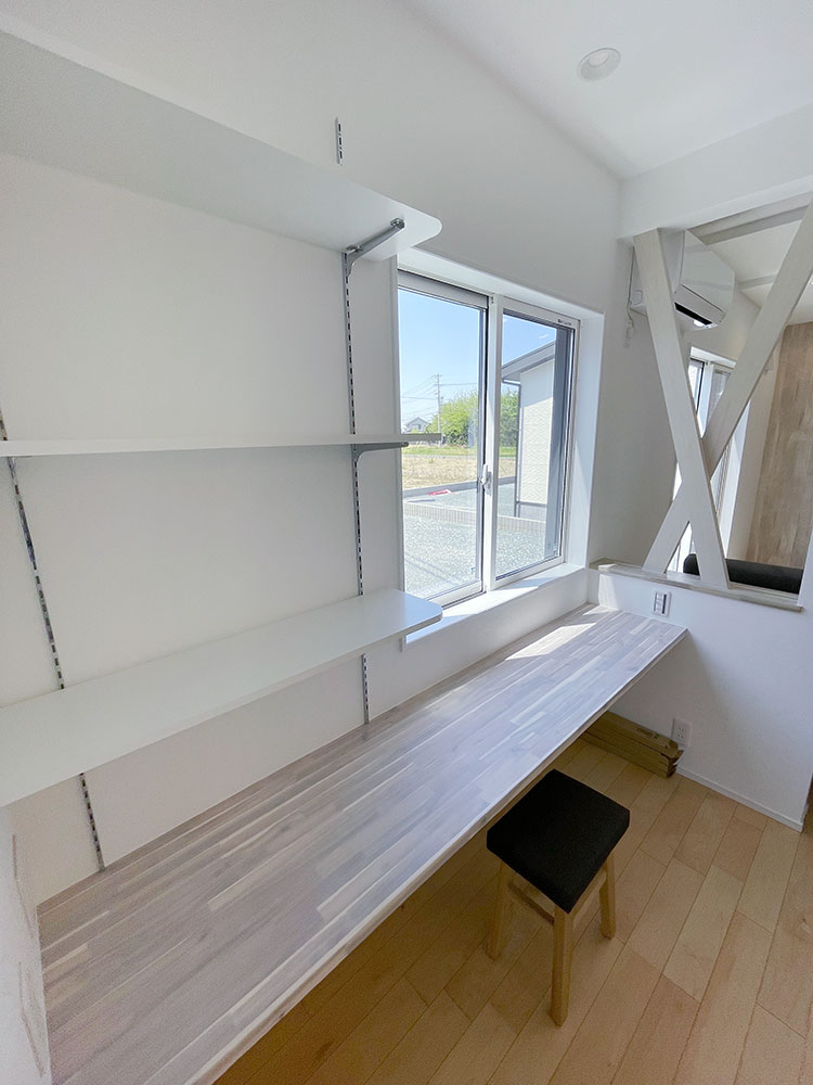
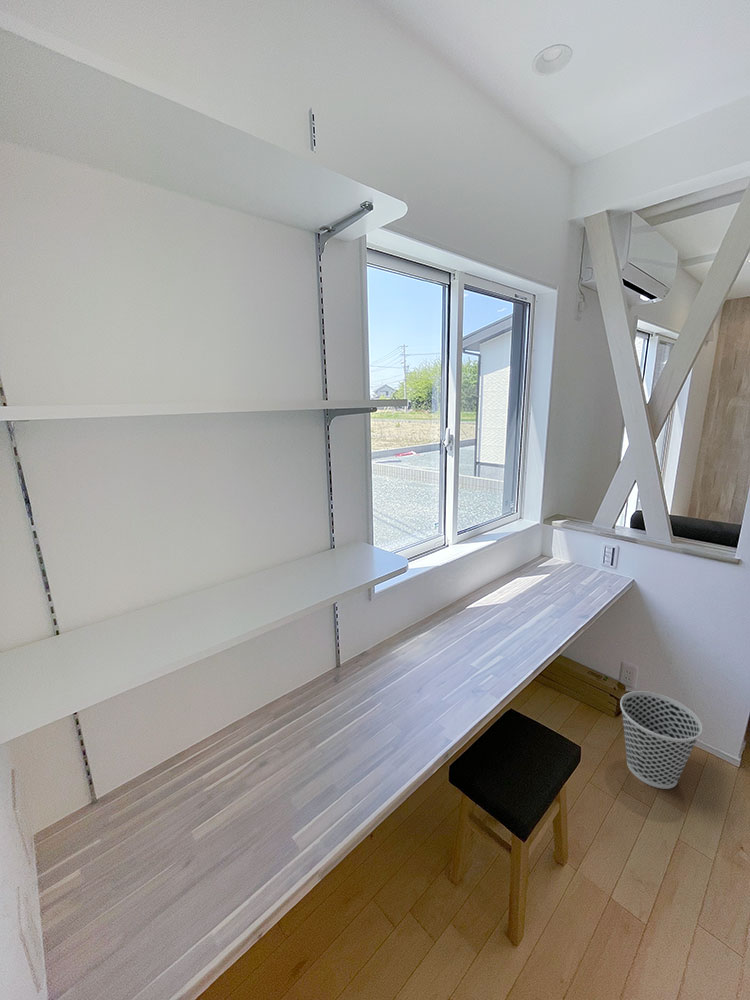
+ wastebasket [619,690,703,790]
